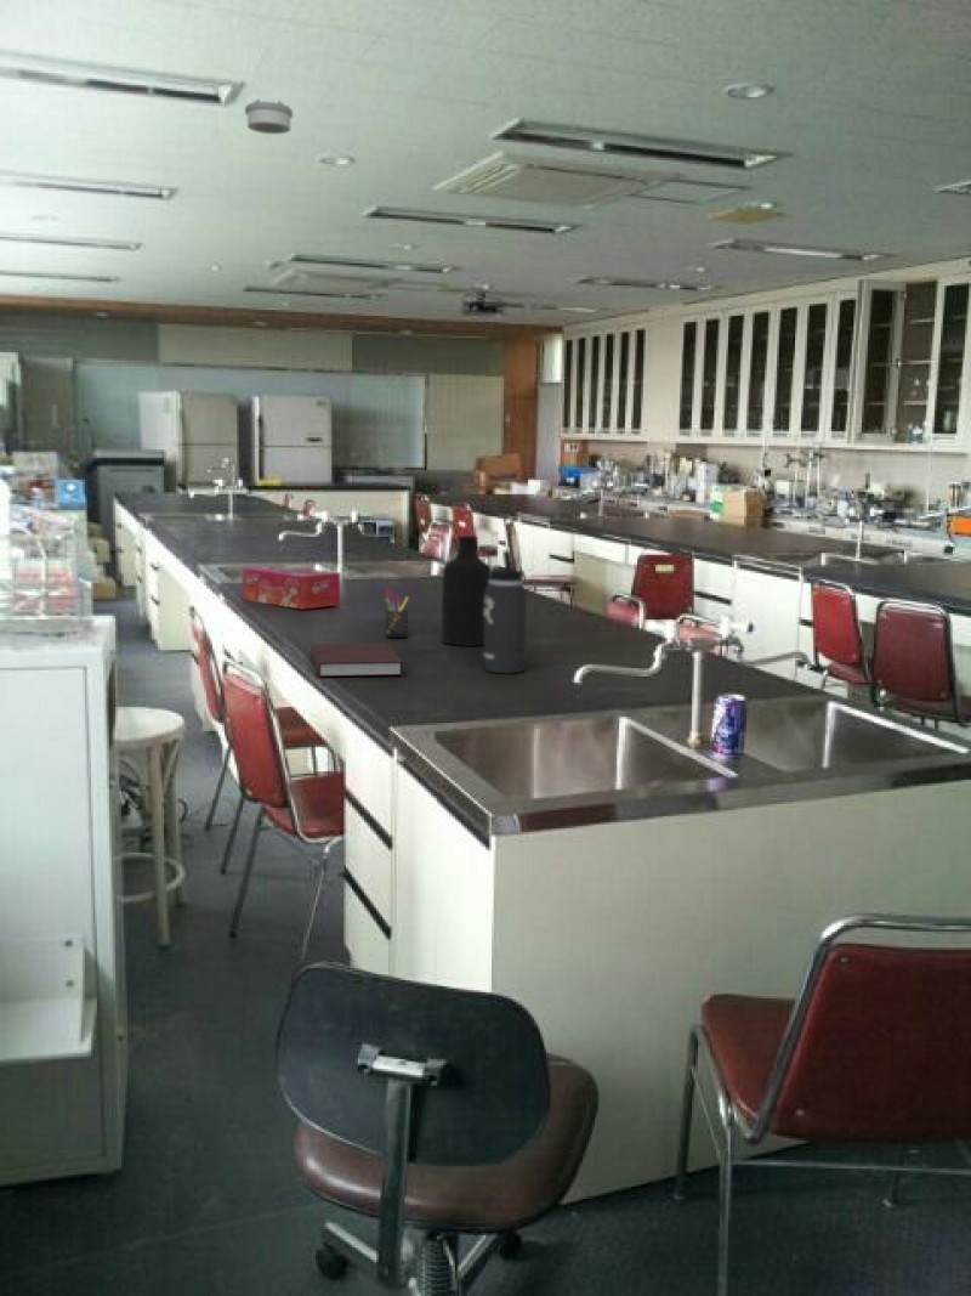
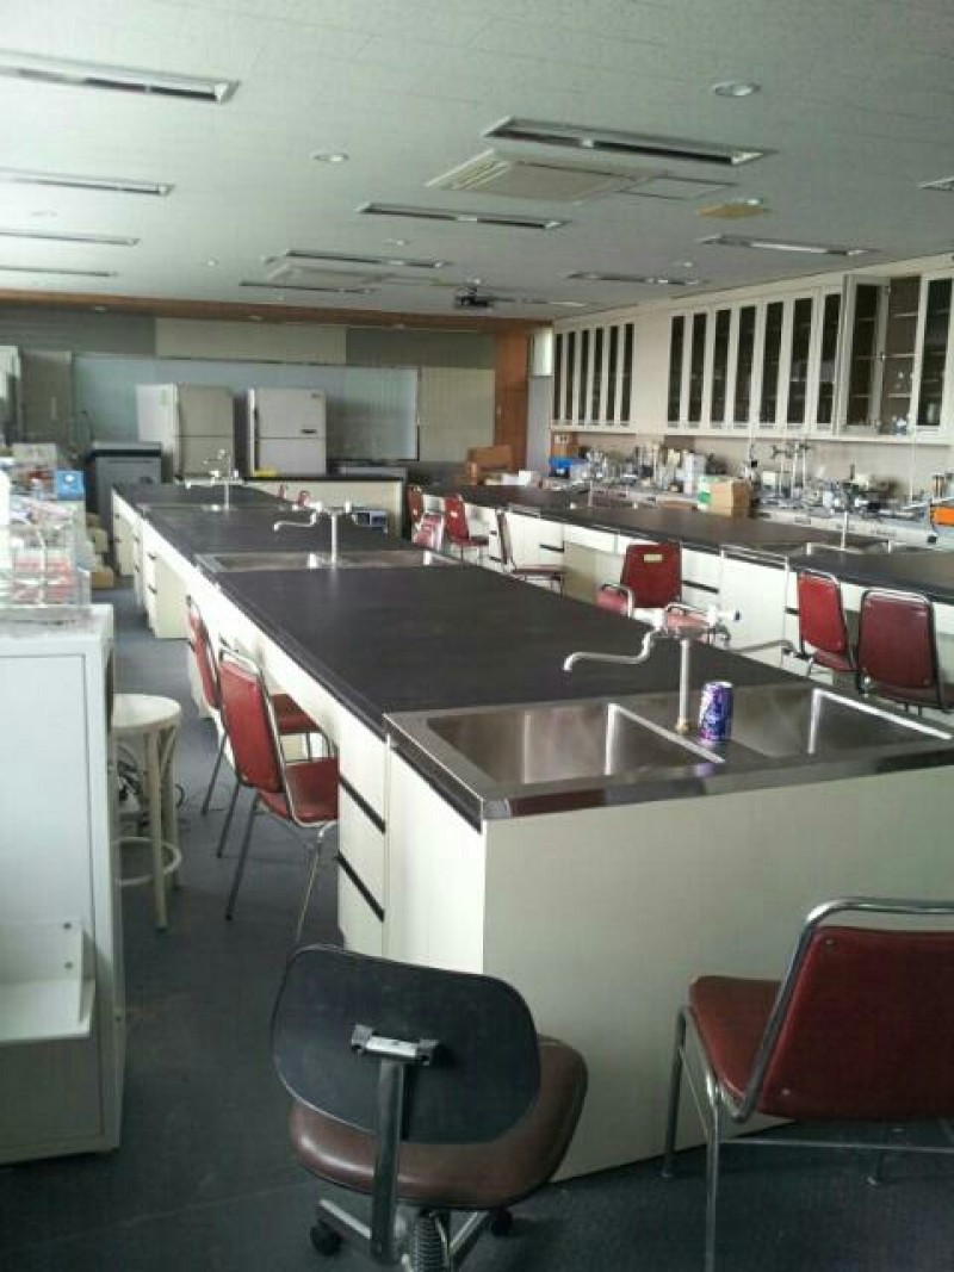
- pen holder [384,589,410,639]
- notebook [310,643,403,678]
- smoke detector [244,97,294,135]
- thermos bottle [482,549,528,674]
- bottle [441,534,492,647]
- tissue box [240,564,341,611]
